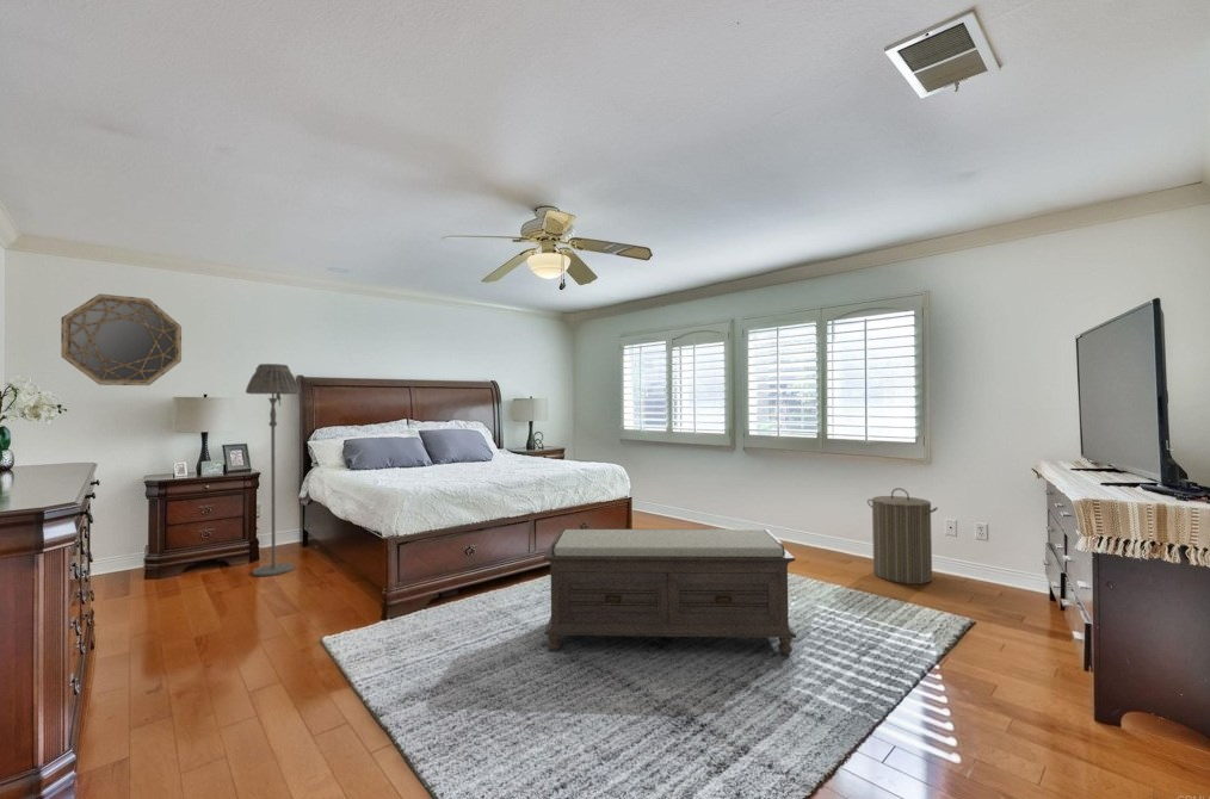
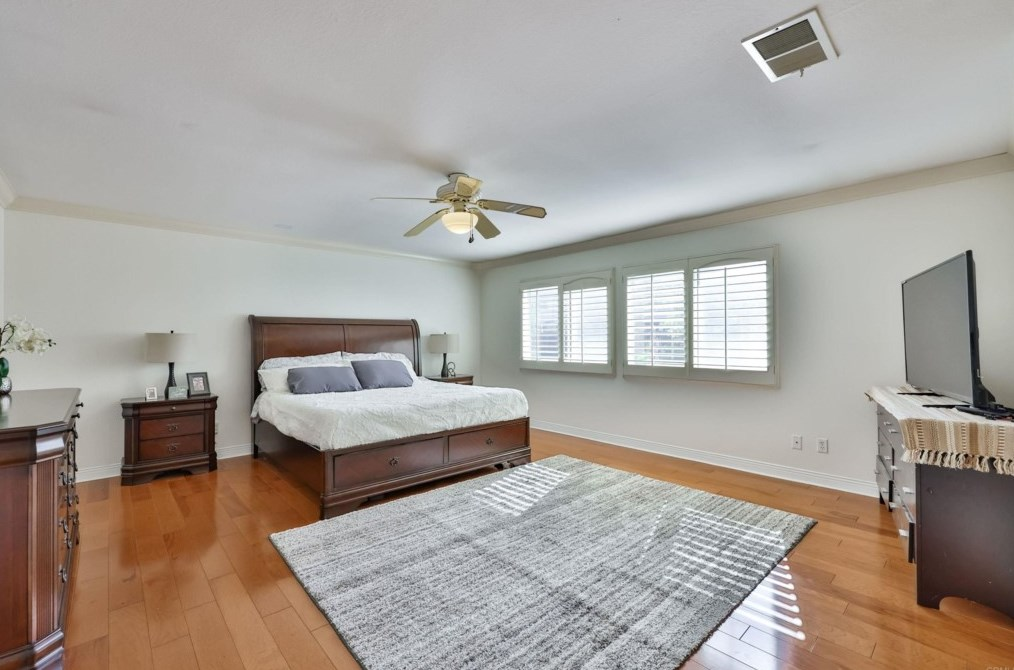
- floor lamp [245,363,301,577]
- bench [543,528,797,656]
- laundry hamper [866,487,939,586]
- home mirror [60,293,183,386]
